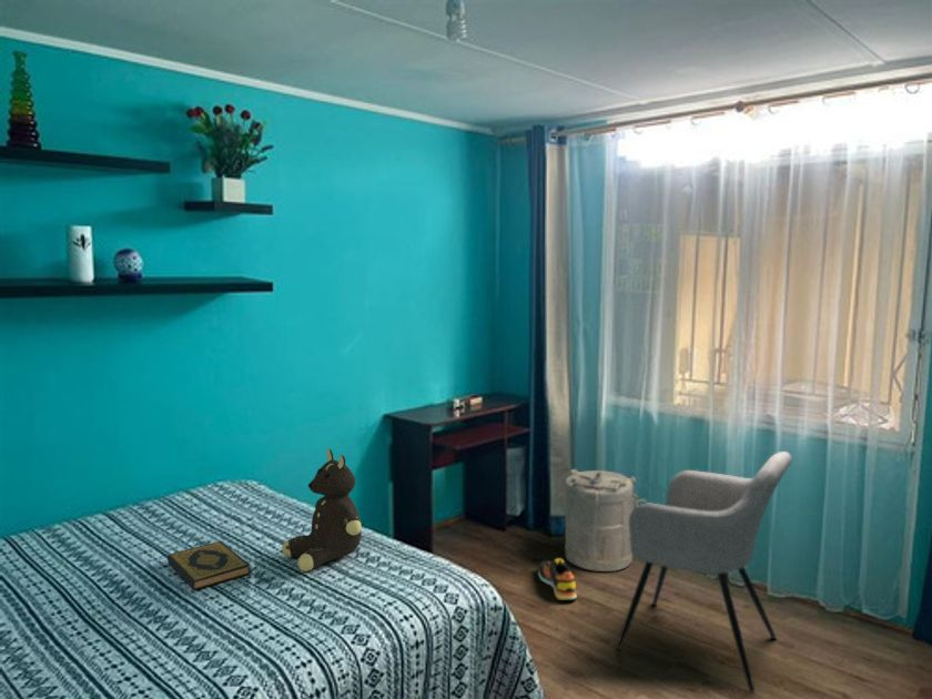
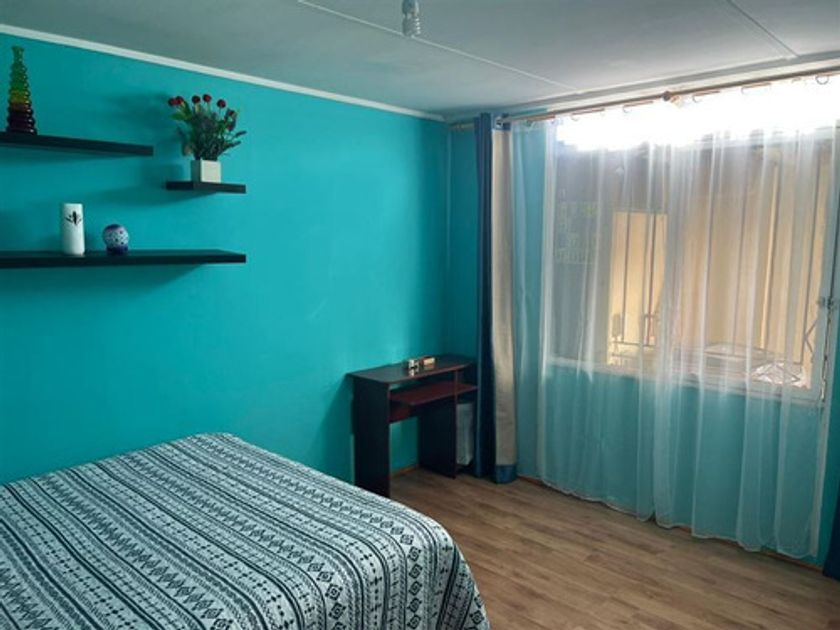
- armchair [615,450,793,693]
- teddy bear [281,448,363,573]
- laundry hamper [564,468,647,573]
- shoe [537,557,578,601]
- hardback book [166,540,251,591]
